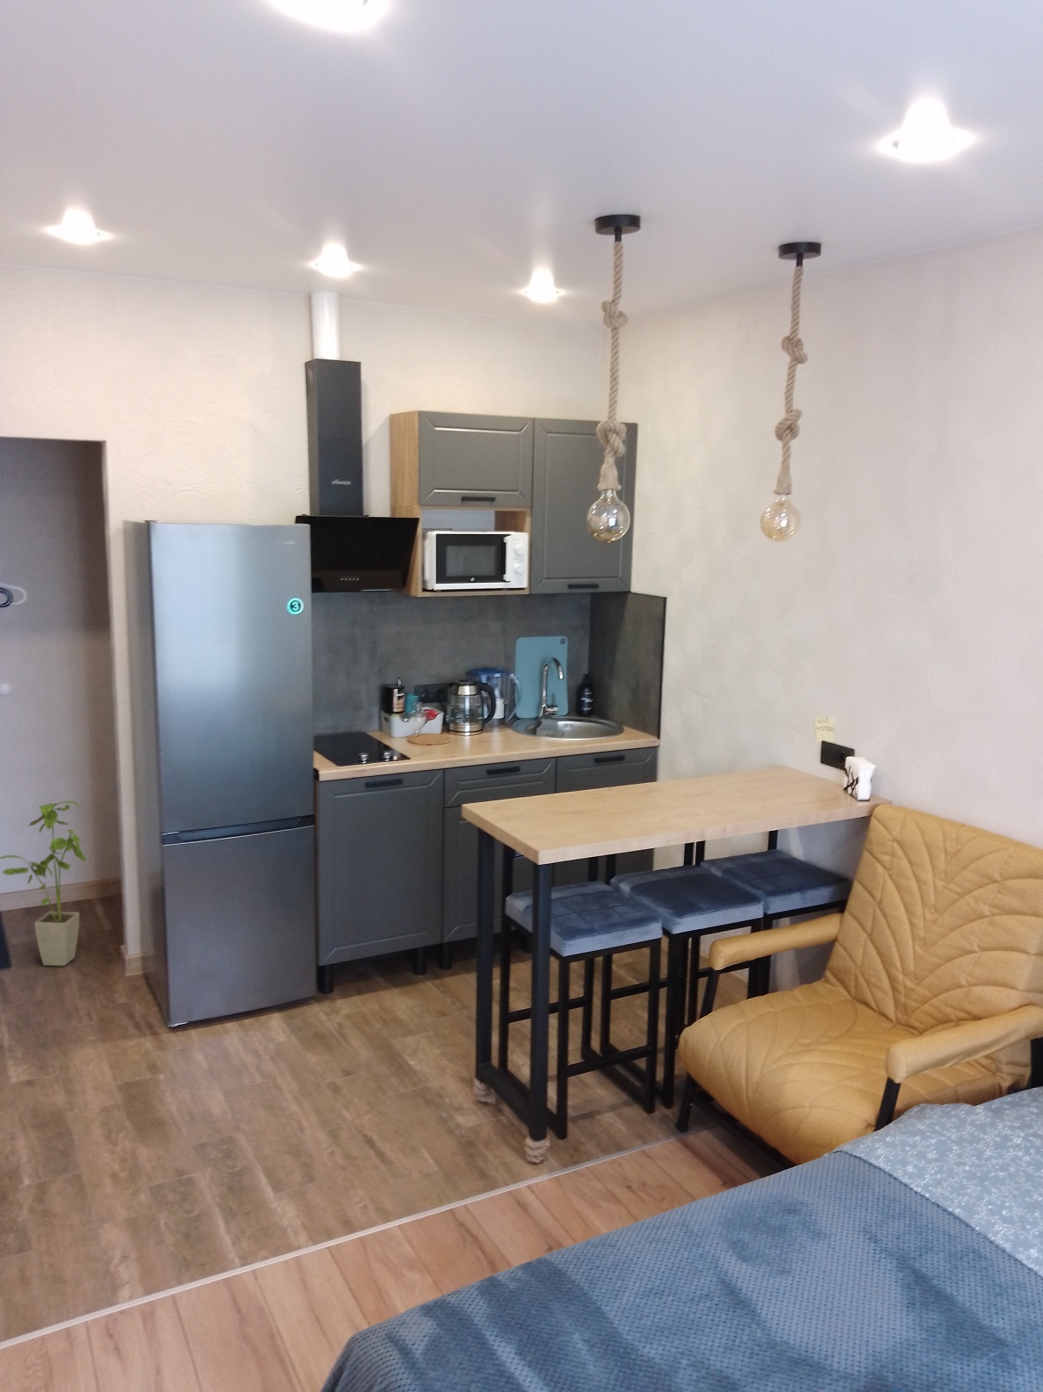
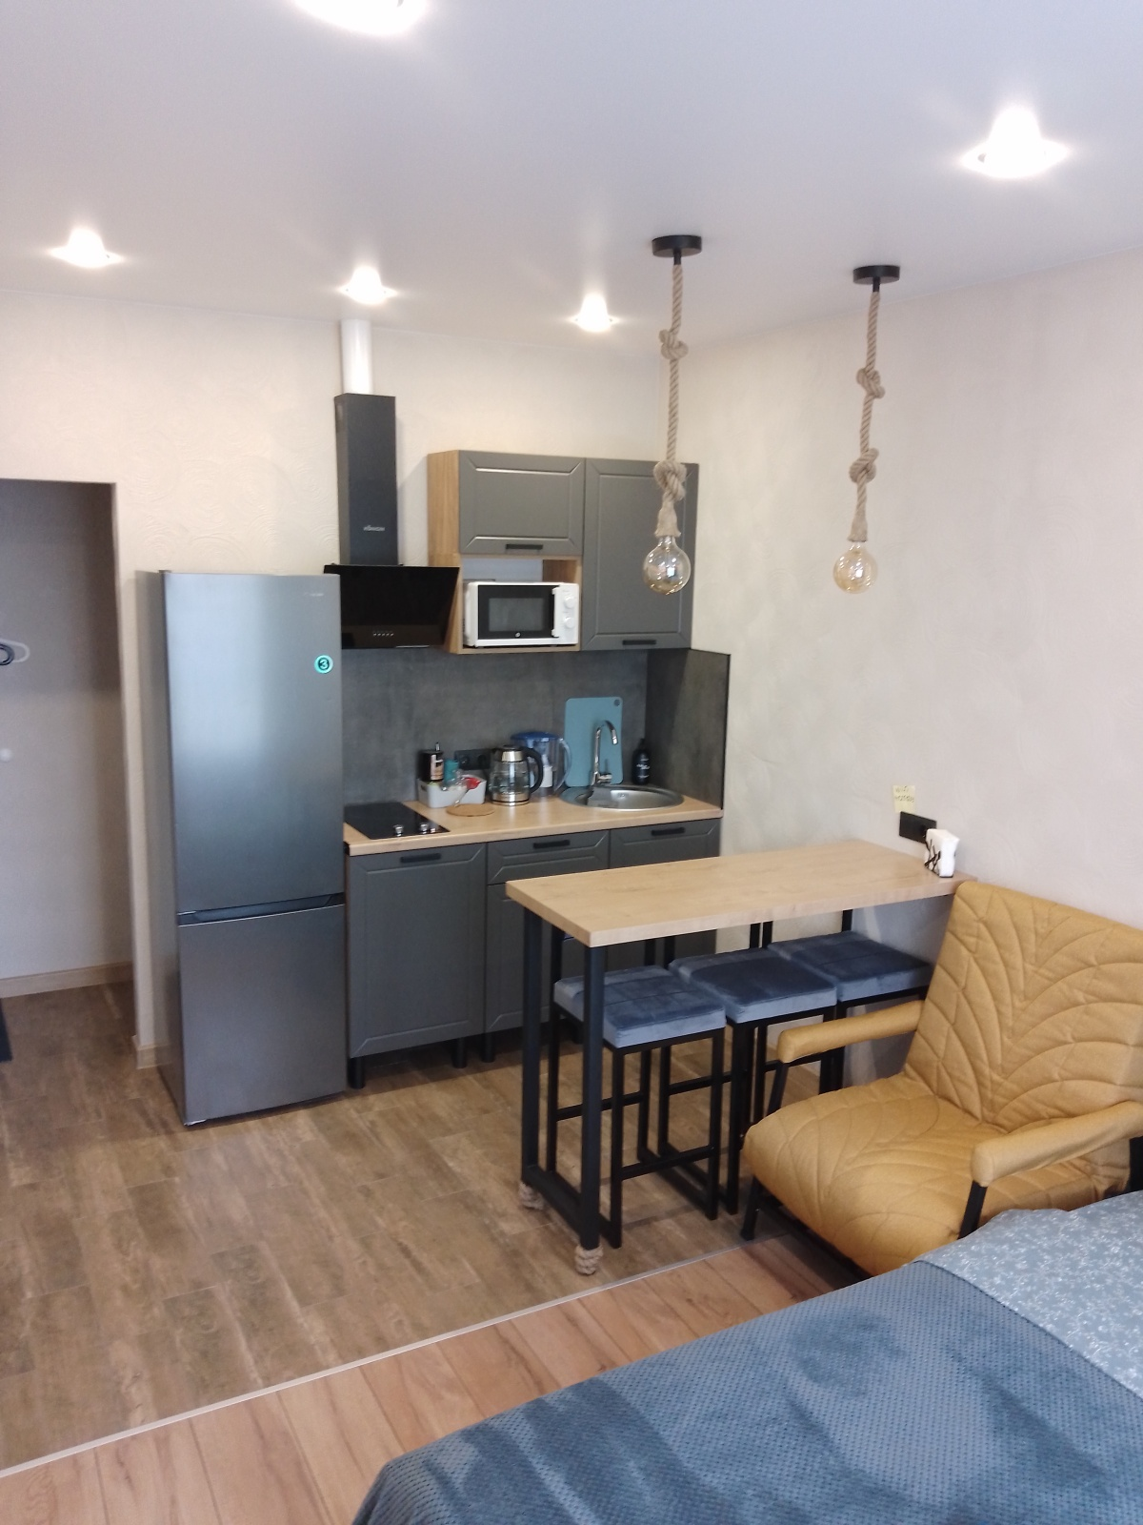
- house plant [0,800,87,967]
